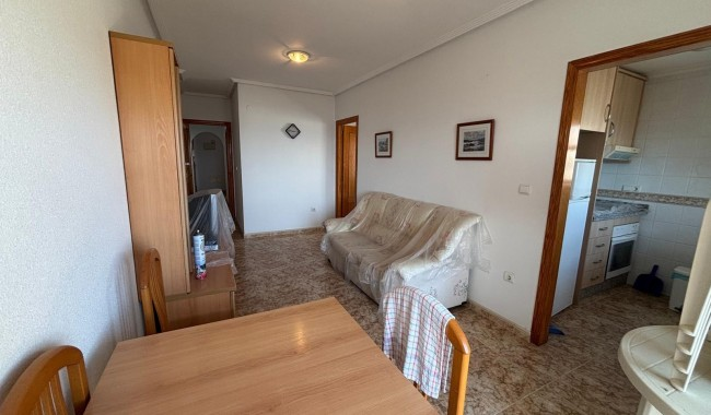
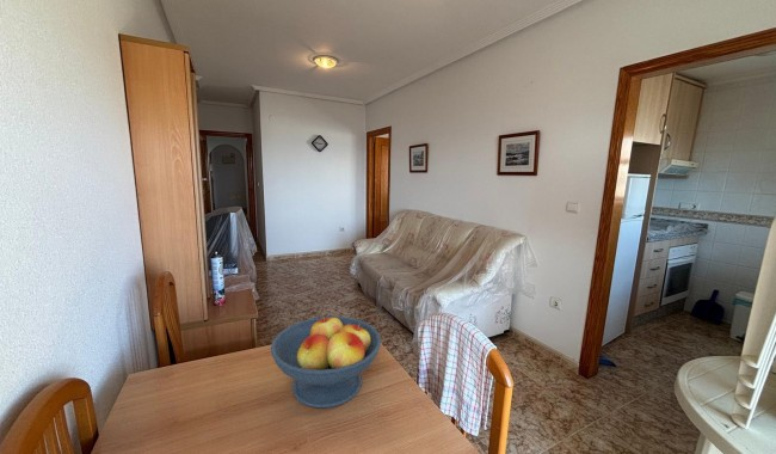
+ fruit bowl [270,314,382,409]
